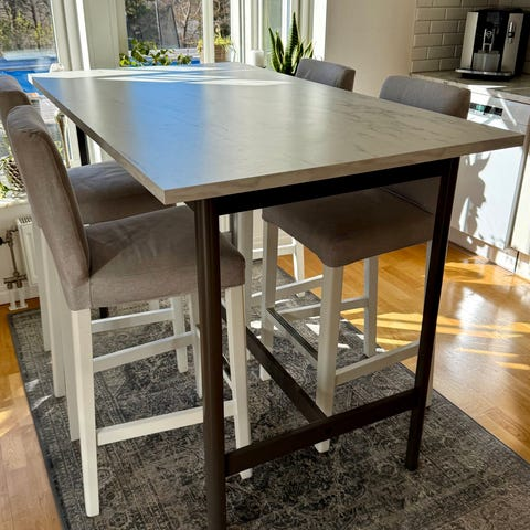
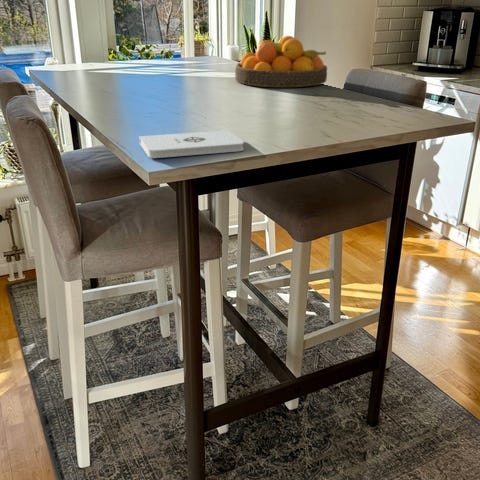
+ notepad [138,129,245,159]
+ fruit bowl [234,35,328,88]
